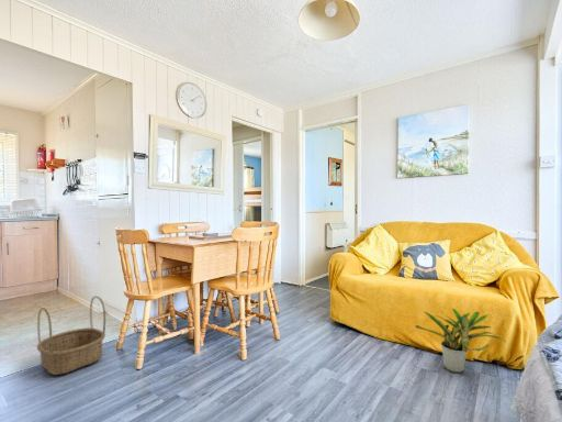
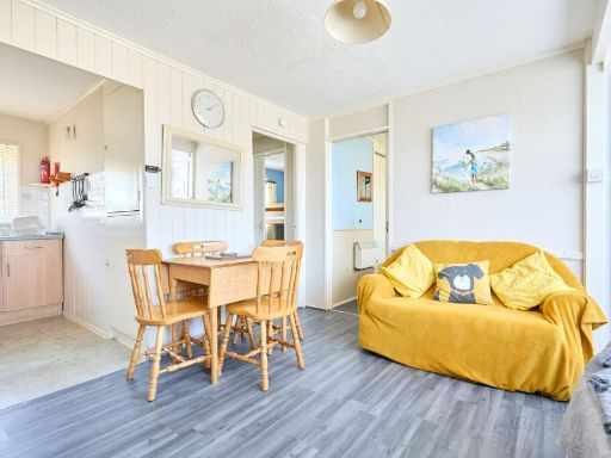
- potted plant [414,308,507,374]
- basket [36,295,106,376]
